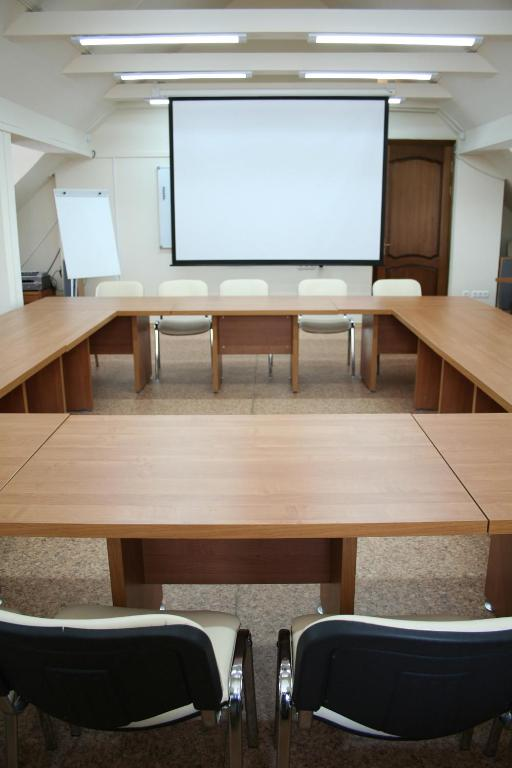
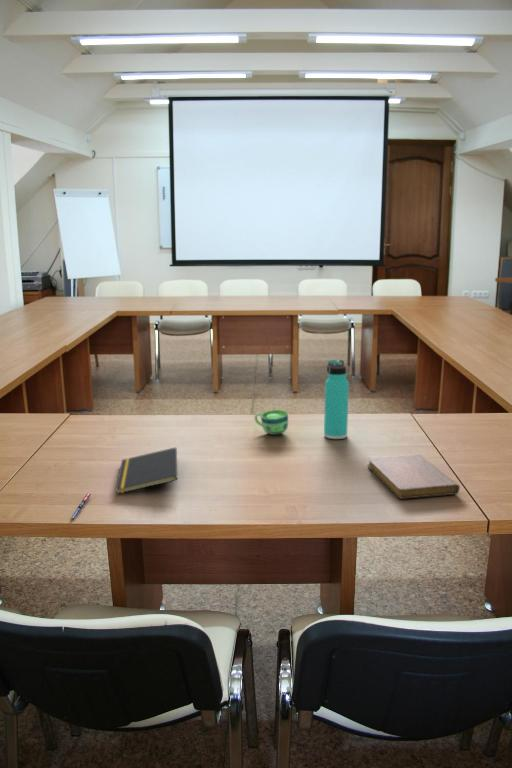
+ notebook [367,454,461,500]
+ notepad [115,446,178,495]
+ cup [254,409,289,436]
+ thermos bottle [323,359,350,440]
+ pen [69,492,92,520]
